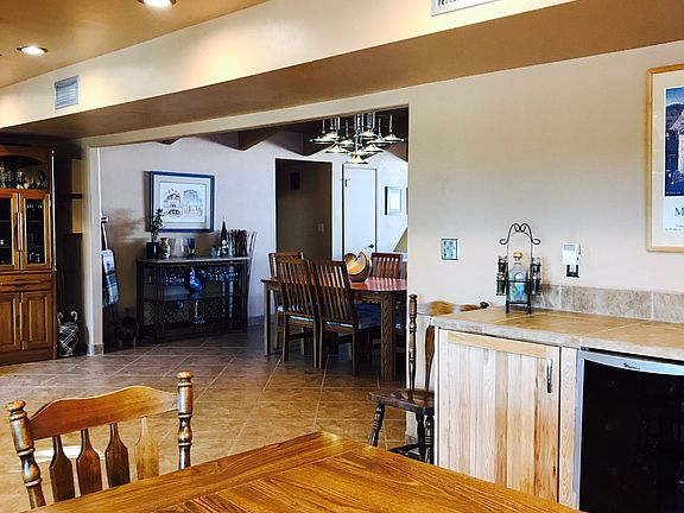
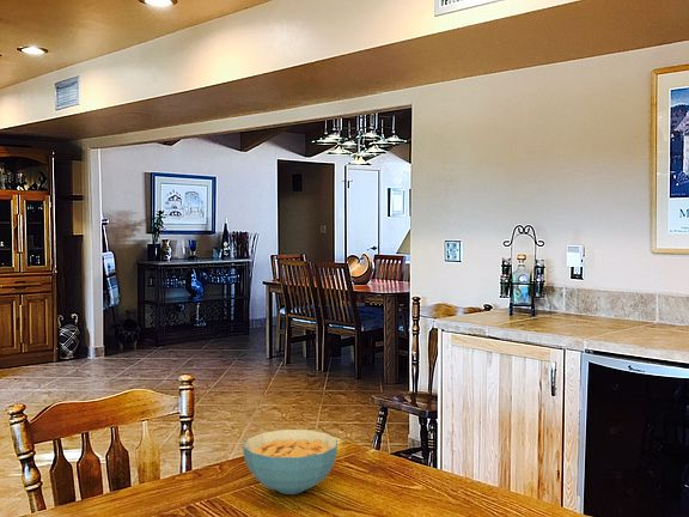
+ cereal bowl [242,428,339,495]
